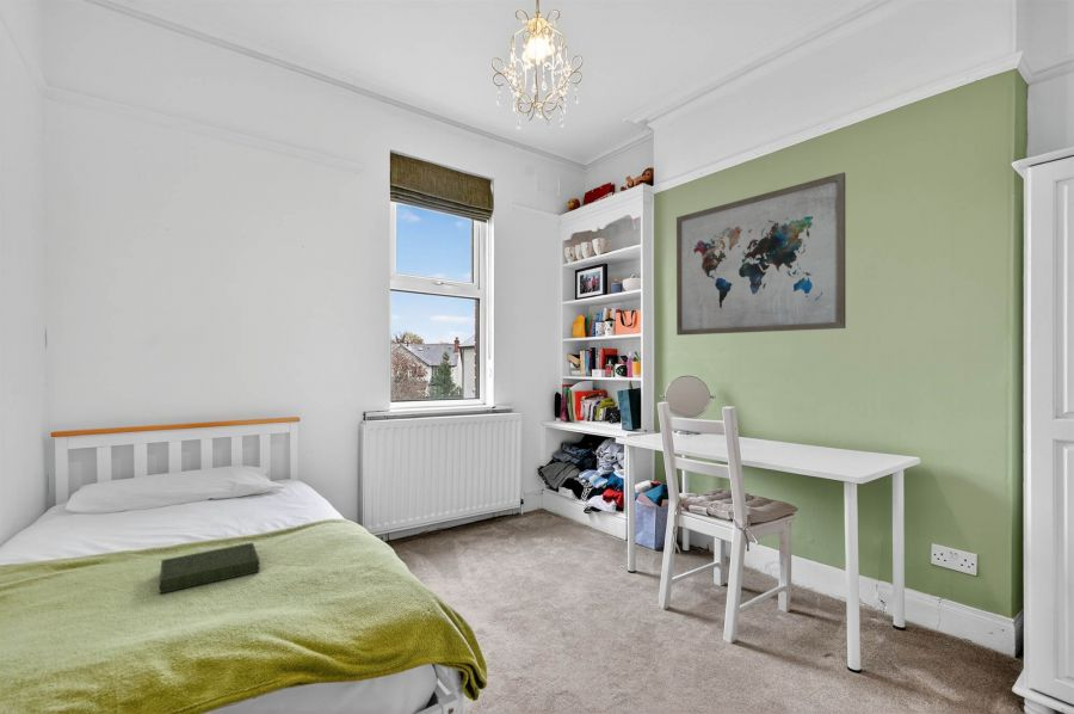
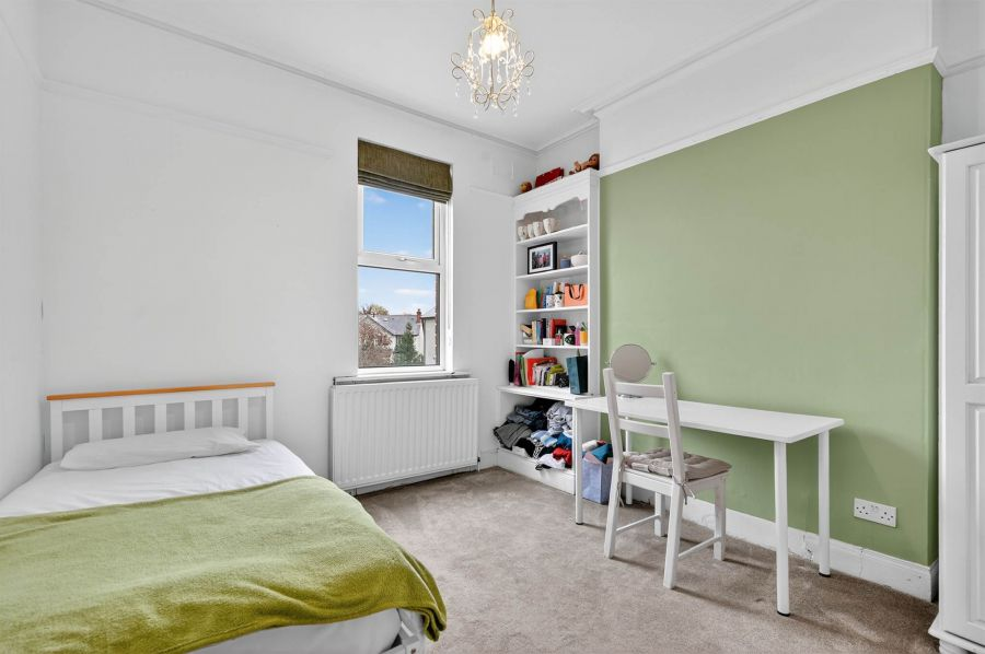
- book [159,542,260,595]
- wall art [675,172,847,337]
